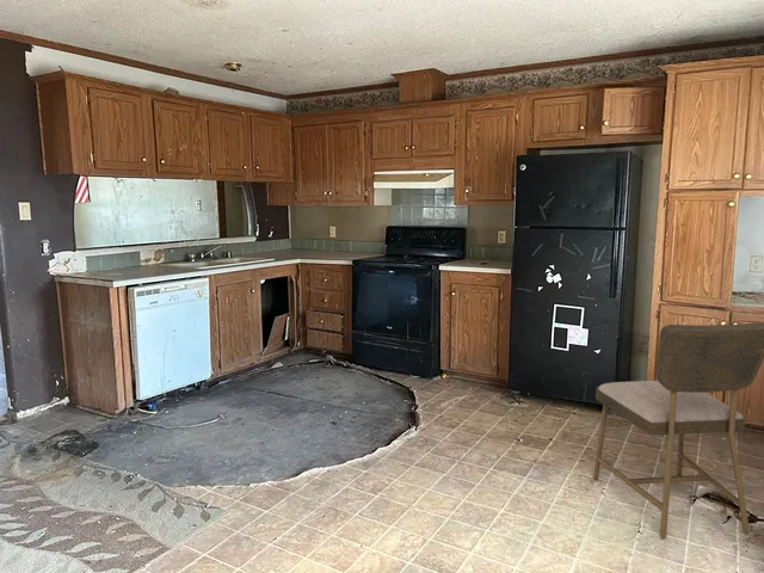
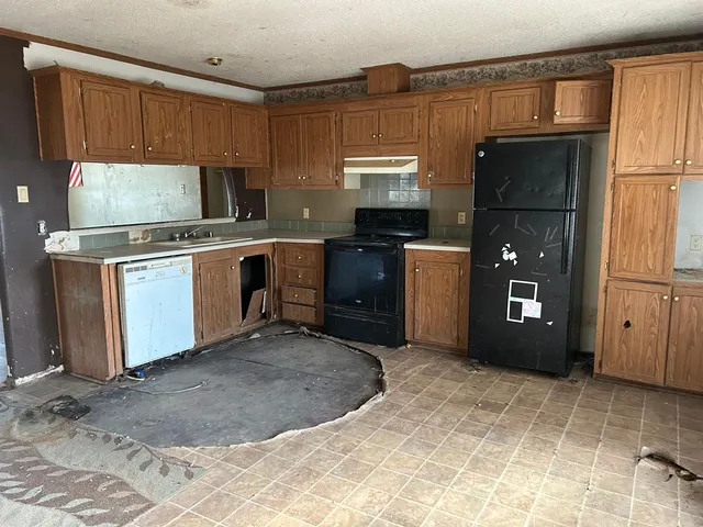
- dining chair [592,321,764,540]
